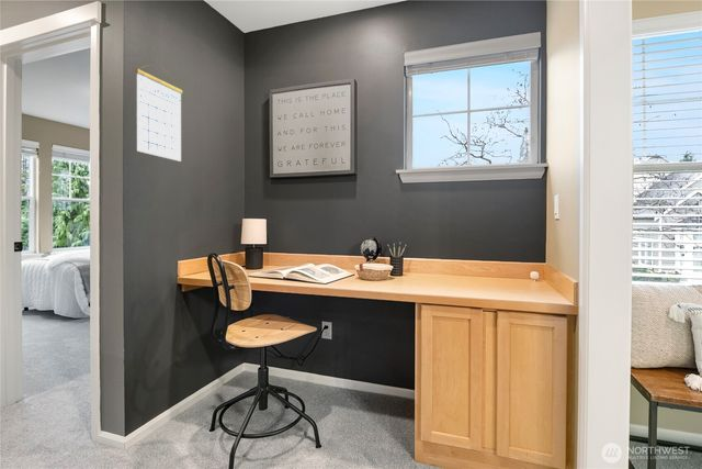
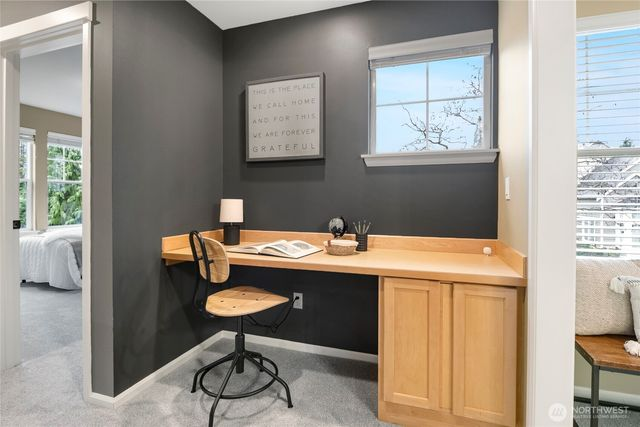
- calendar [134,64,184,163]
